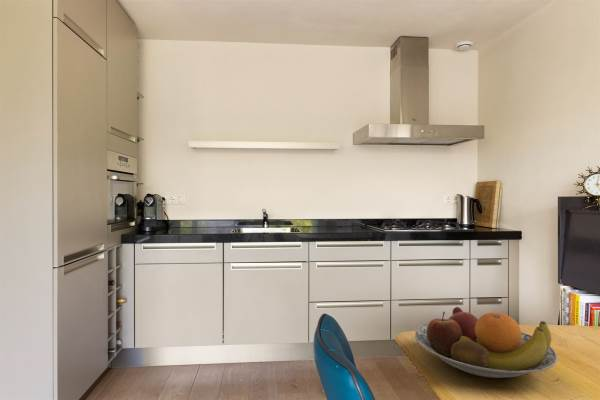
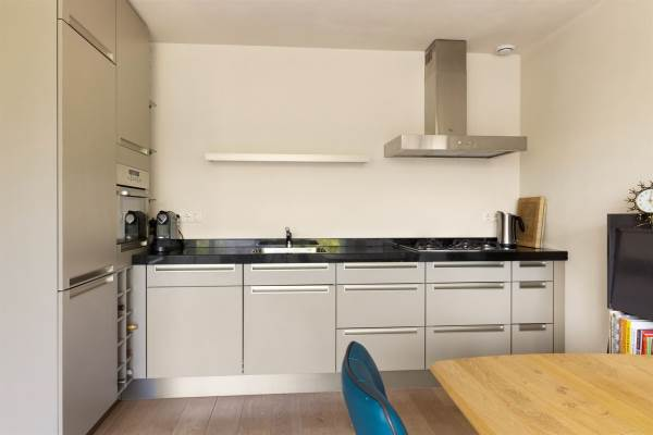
- fruit bowl [414,306,559,379]
